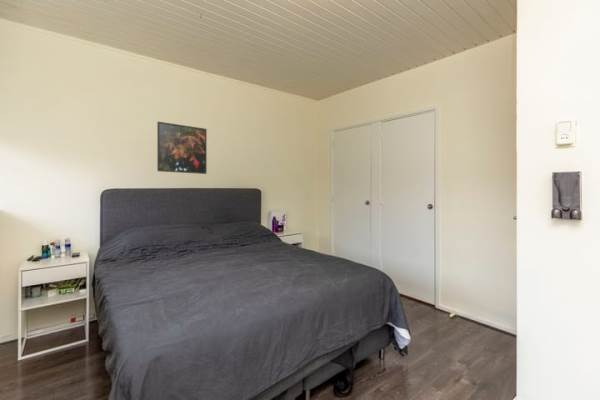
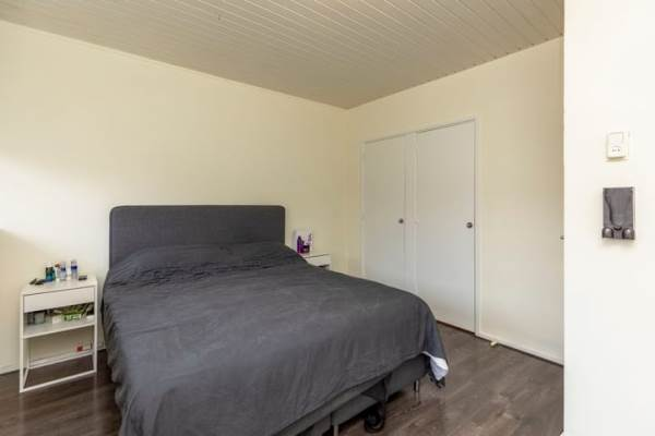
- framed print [156,121,208,175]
